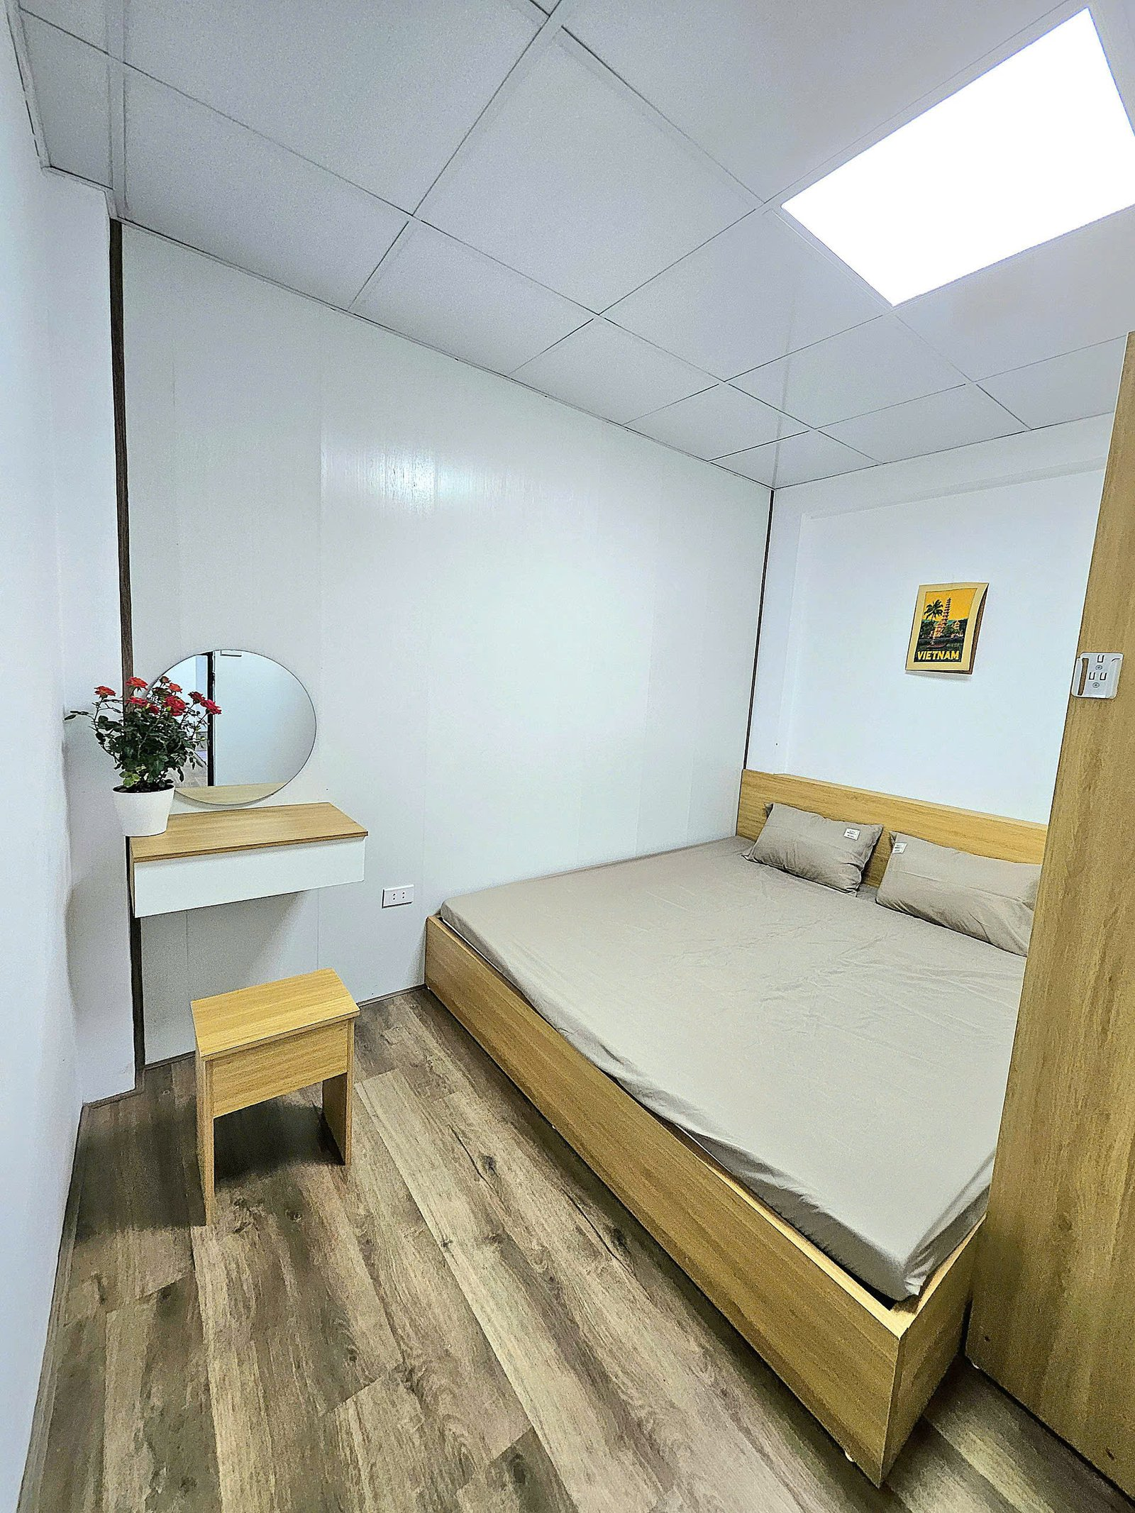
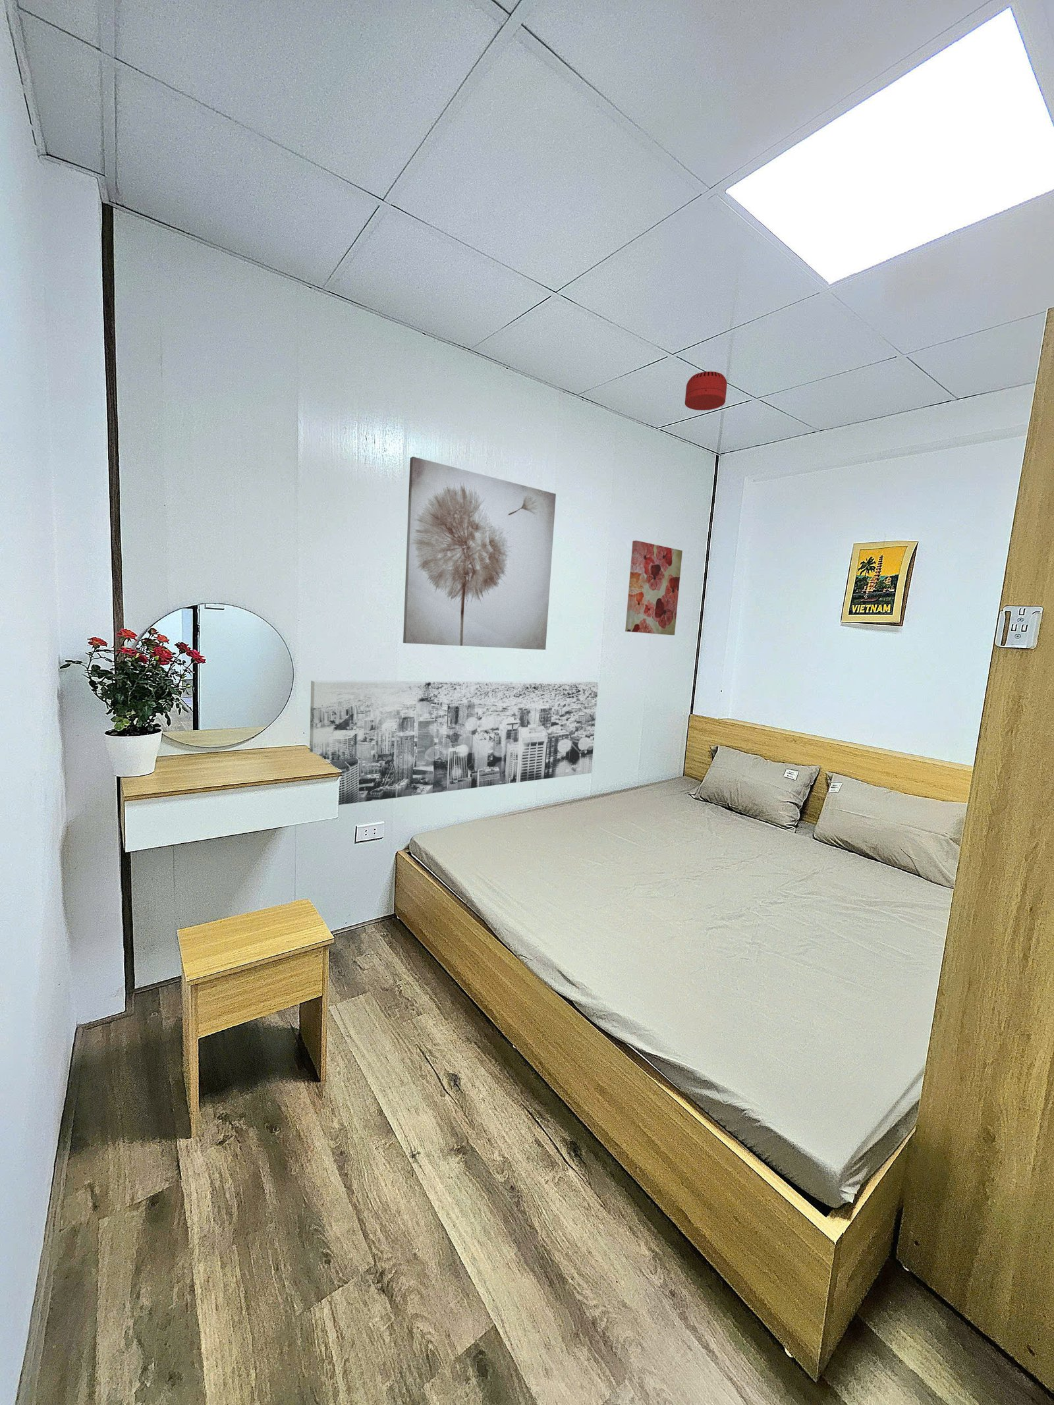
+ wall art [624,540,683,636]
+ smoke detector [684,371,727,411]
+ wall art [309,680,599,806]
+ wall art [403,456,557,650]
